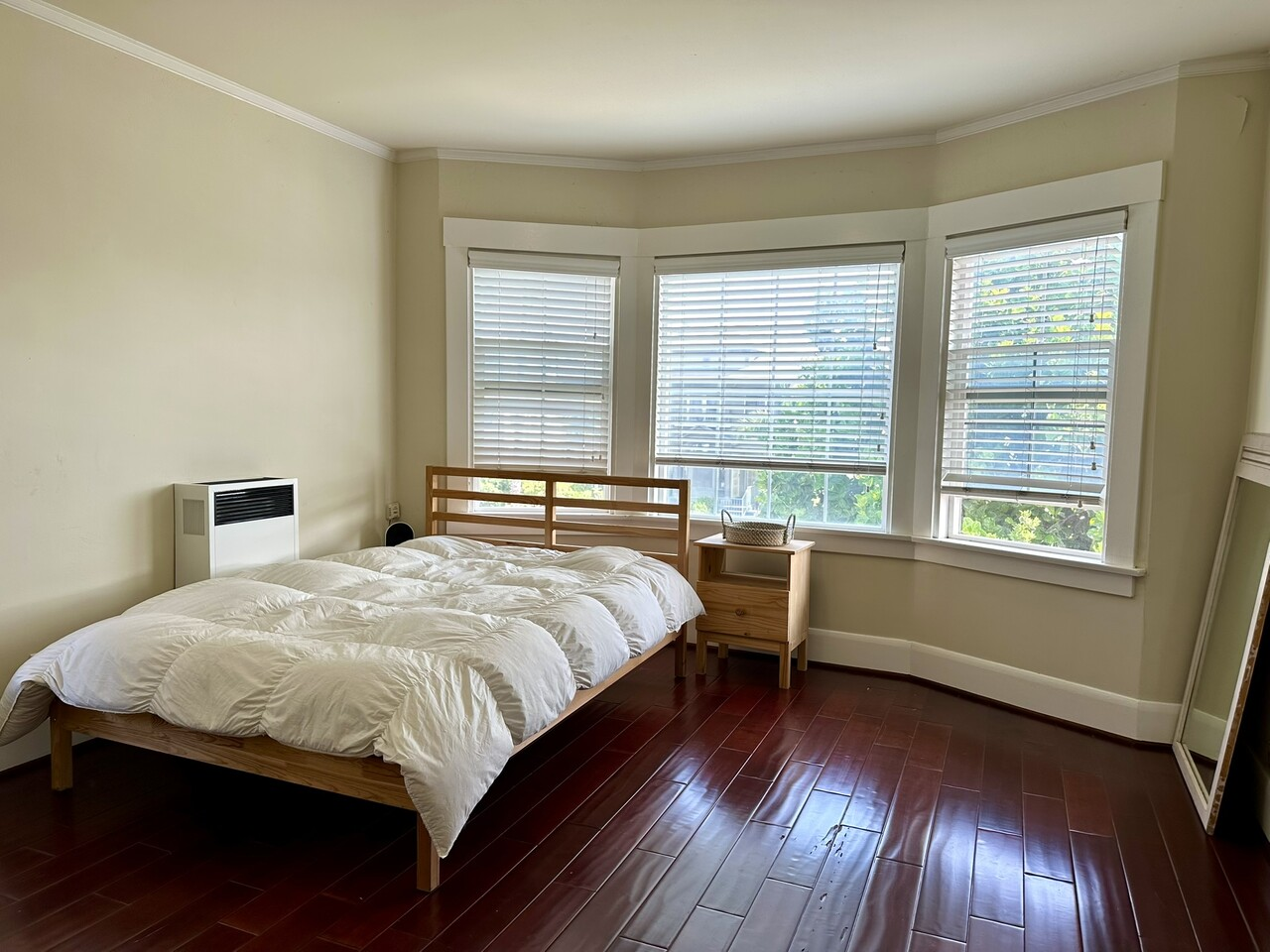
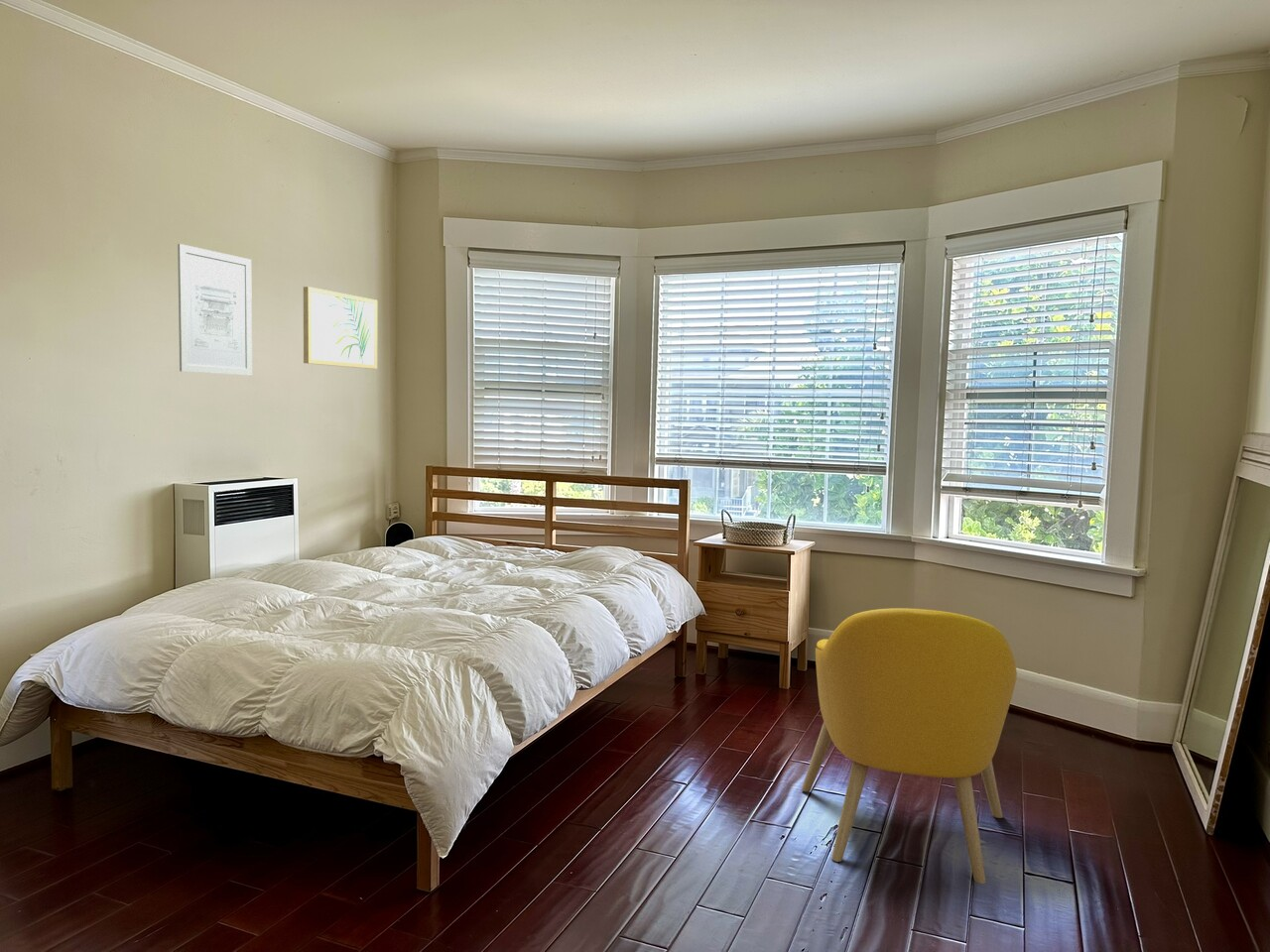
+ armchair [801,607,1018,885]
+ wall art [303,286,378,370]
+ wall art [177,243,253,377]
